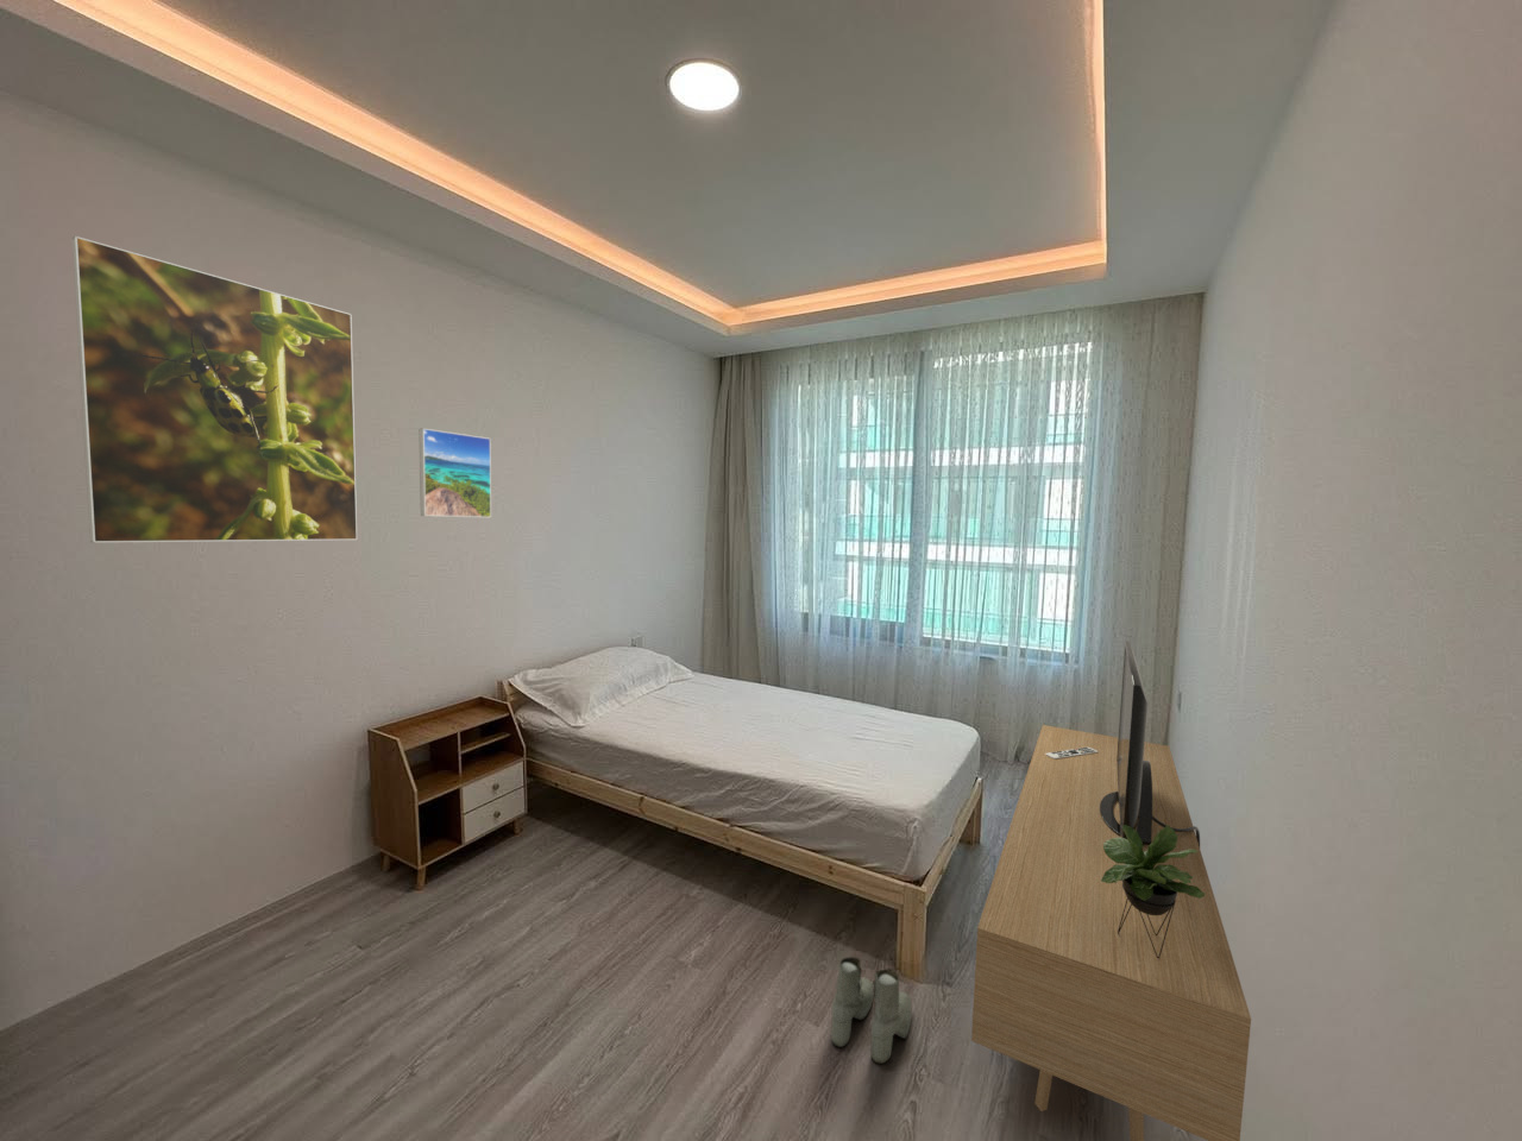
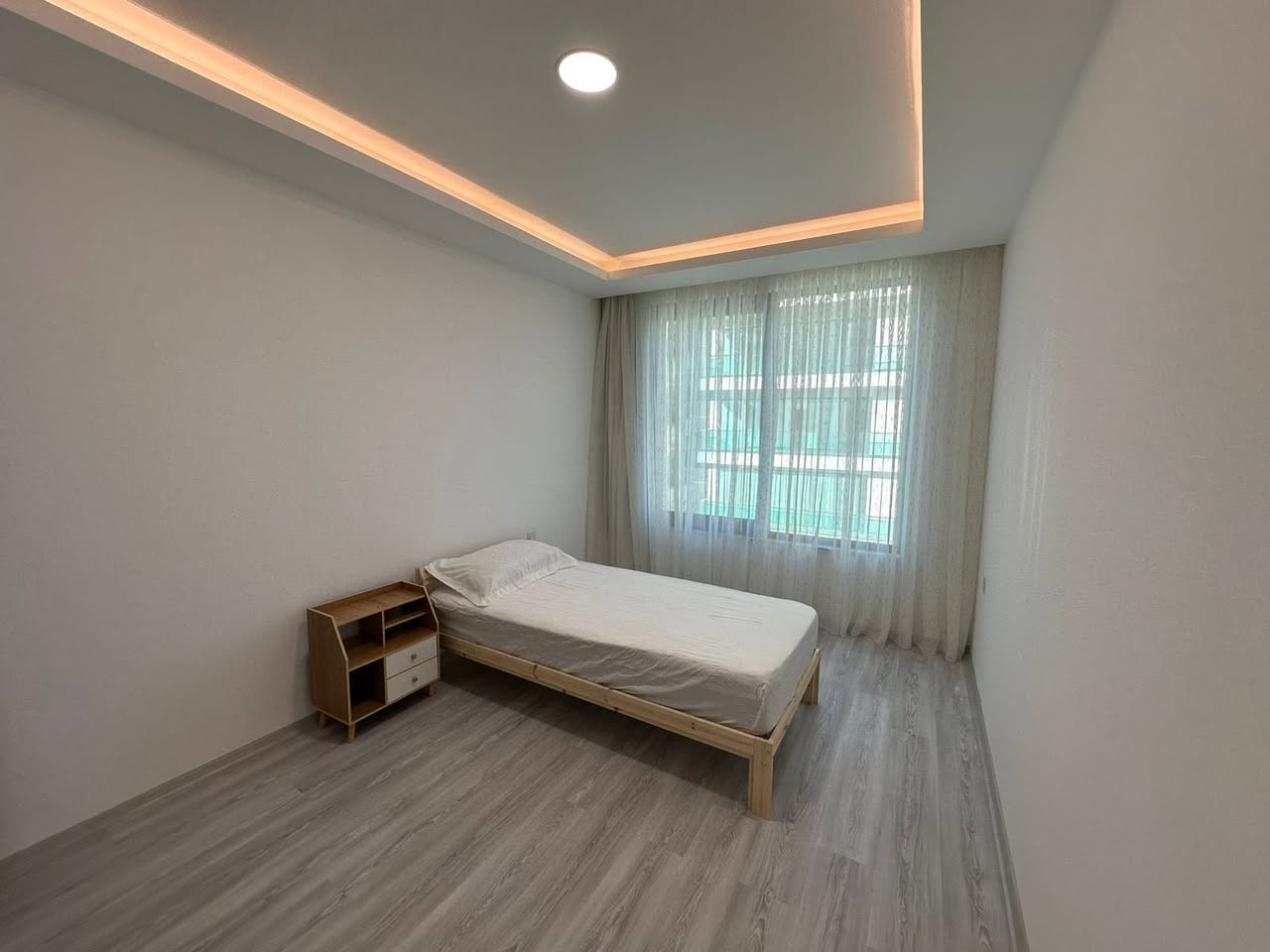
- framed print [72,235,360,543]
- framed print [418,427,493,518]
- boots [831,955,913,1065]
- media console [971,640,1252,1141]
